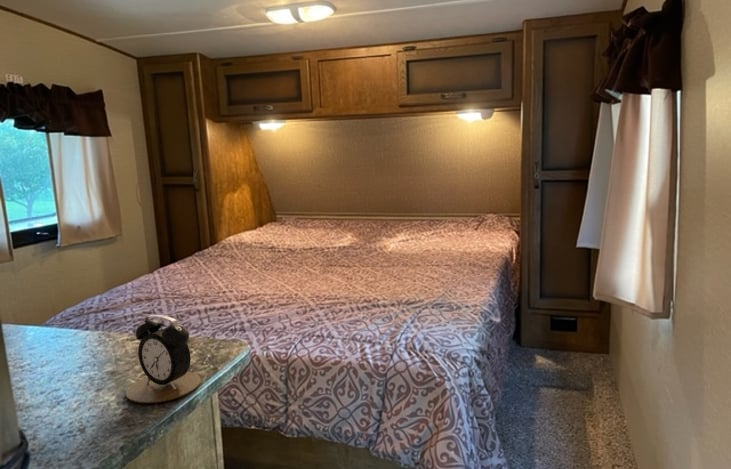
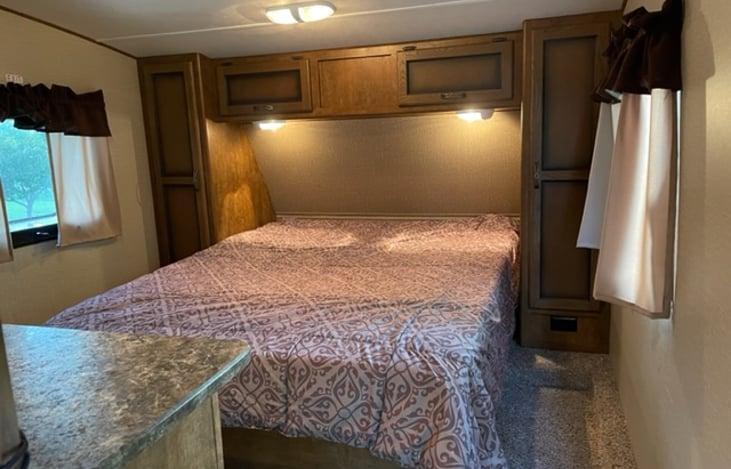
- alarm clock [125,314,202,404]
